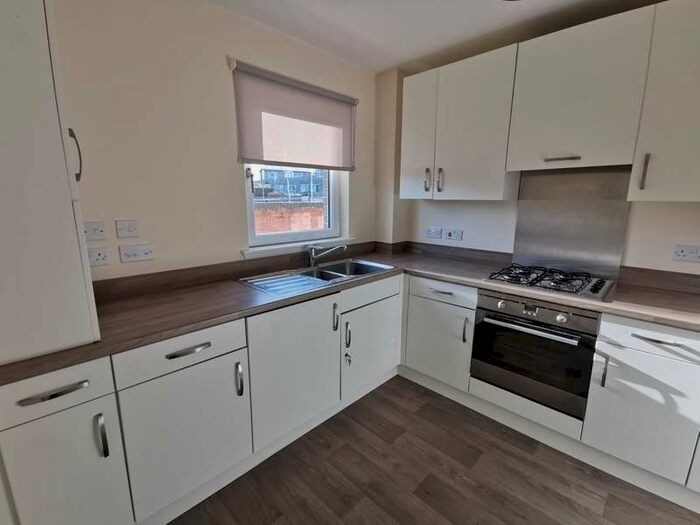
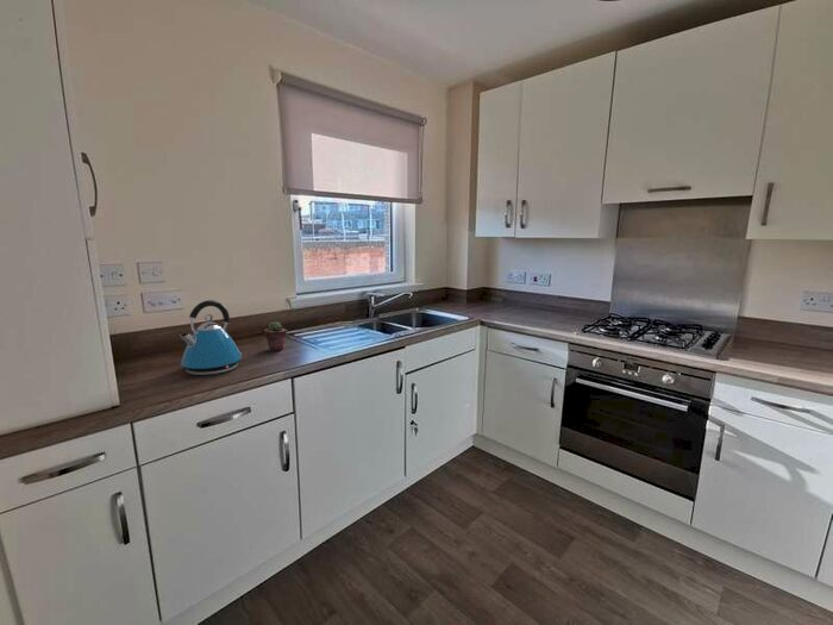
+ potted succulent [263,320,288,352]
+ kettle [178,299,243,376]
